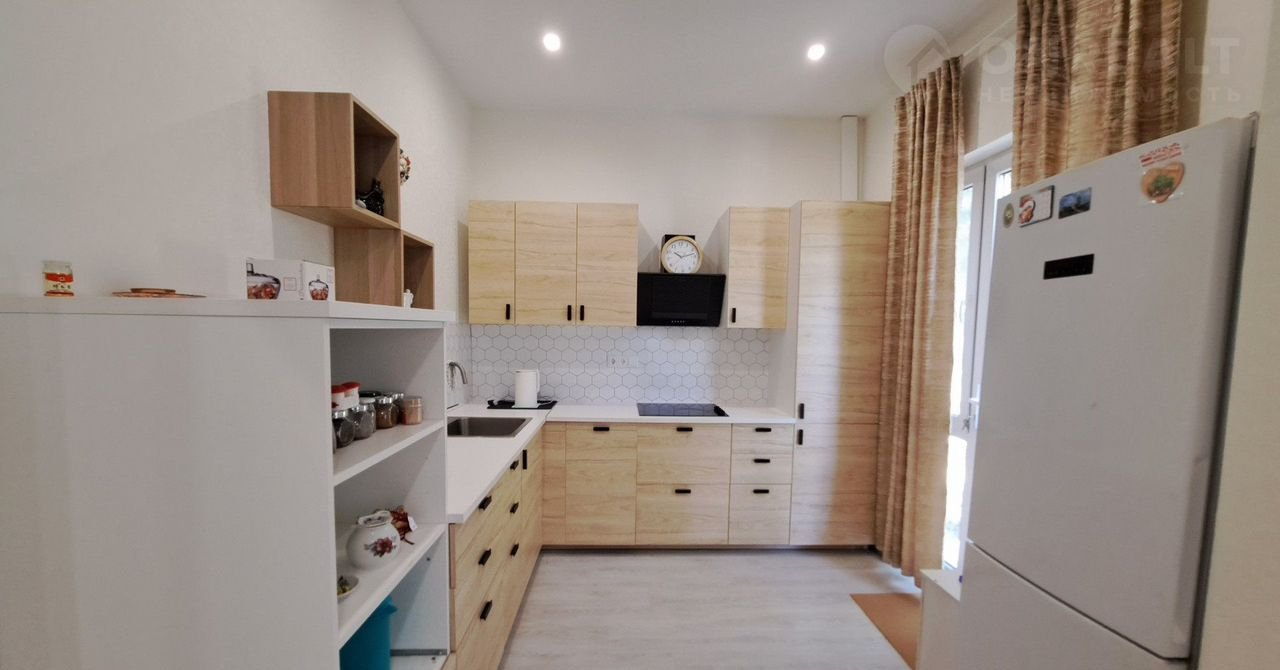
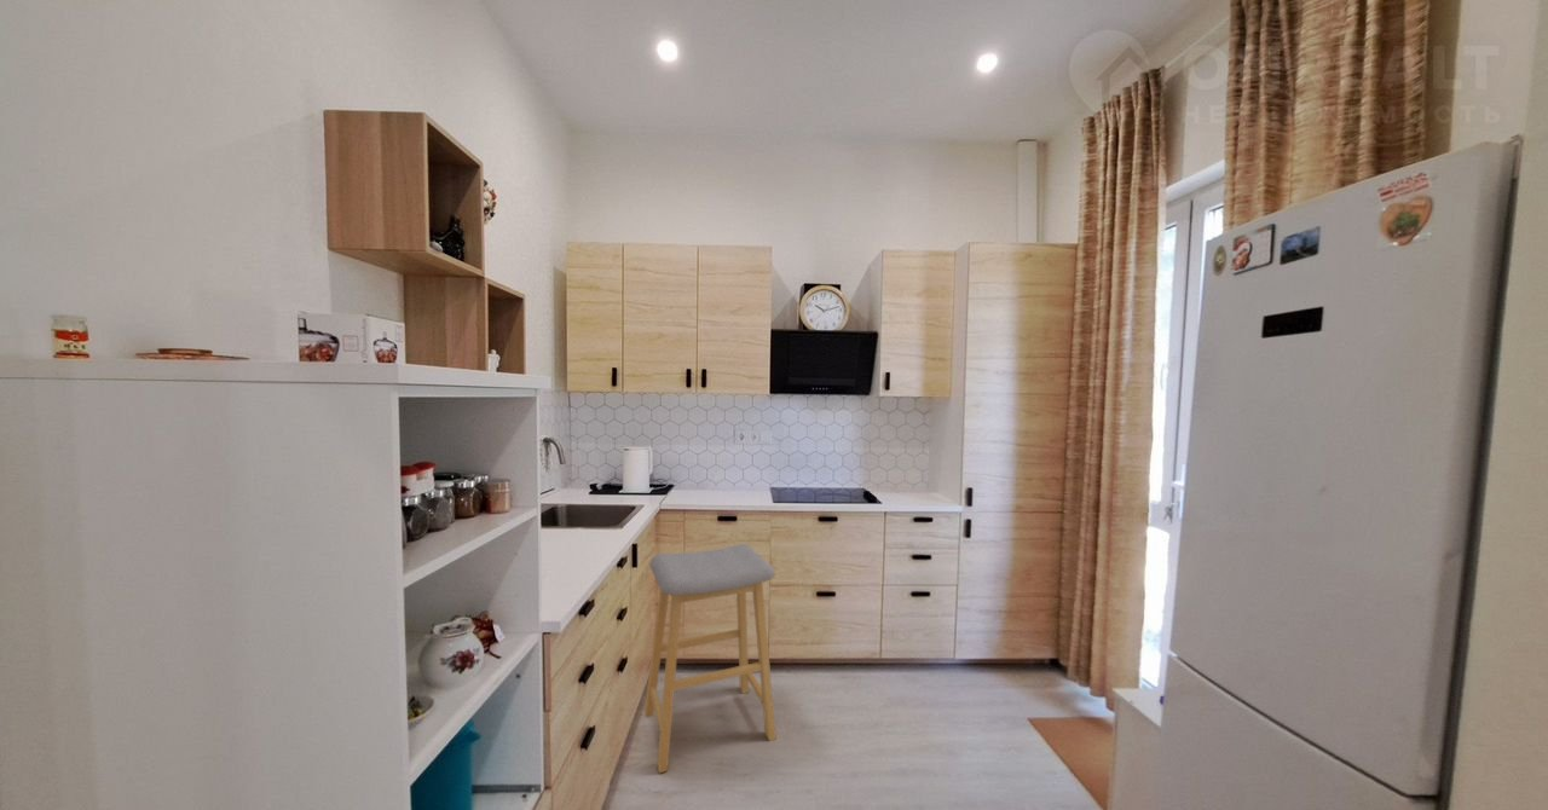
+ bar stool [643,543,778,774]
